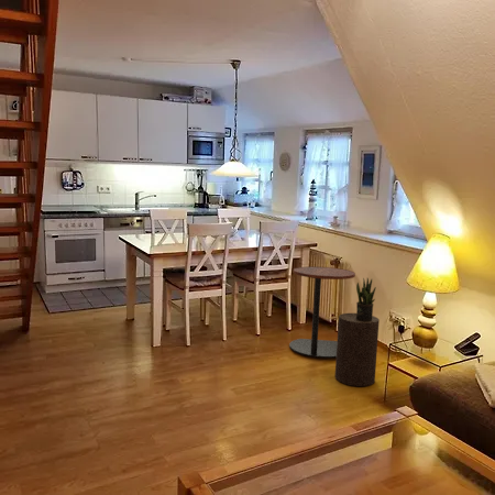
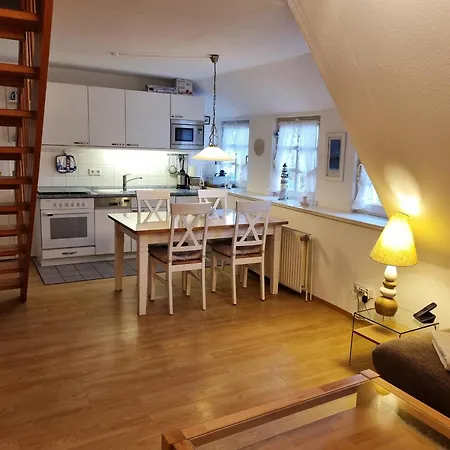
- side table [288,265,356,359]
- potted plant [355,277,377,321]
- stool [334,312,381,387]
